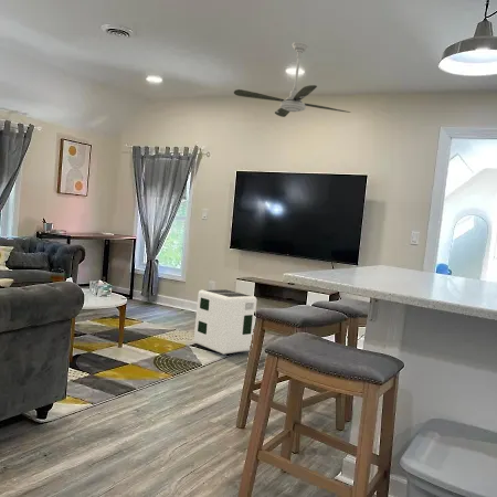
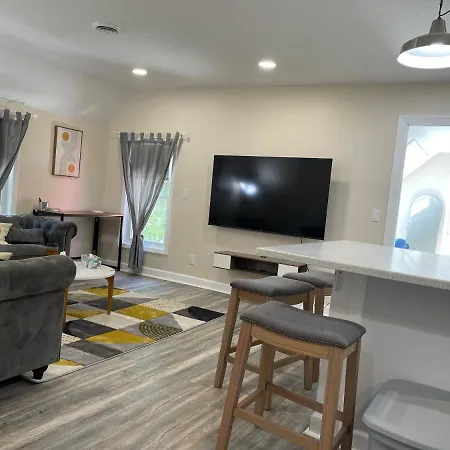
- ceiling fan [233,41,351,118]
- air purifier [193,288,257,356]
